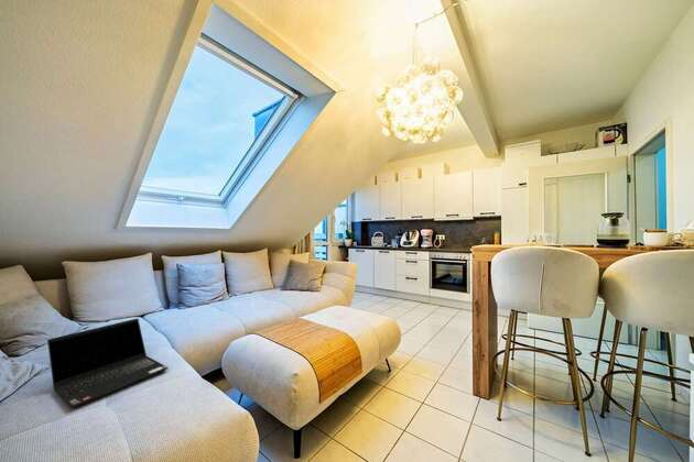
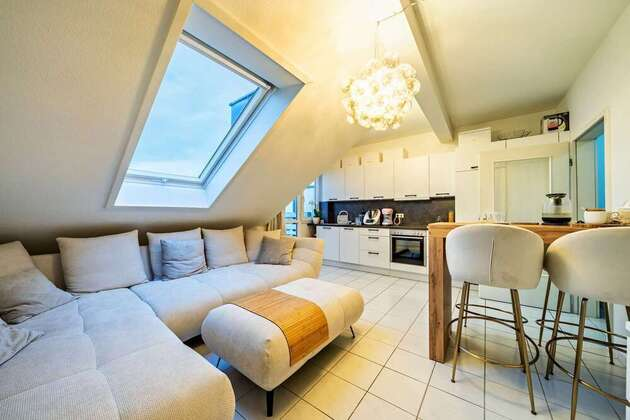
- laptop computer [46,318,170,409]
